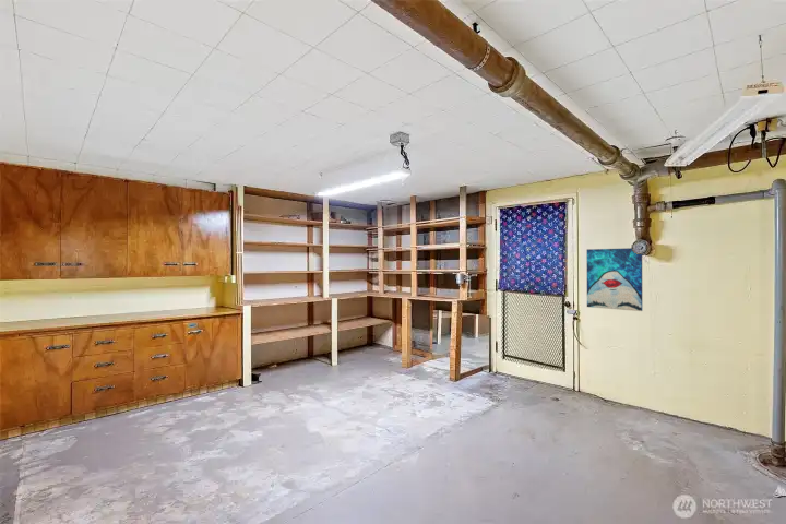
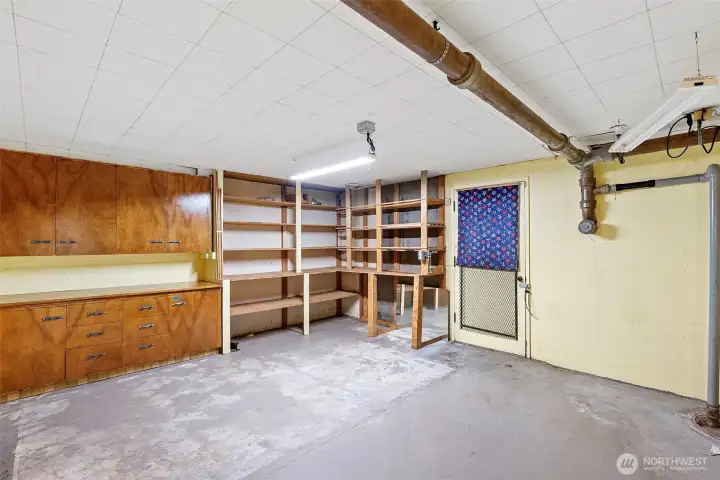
- wall art [586,247,643,312]
